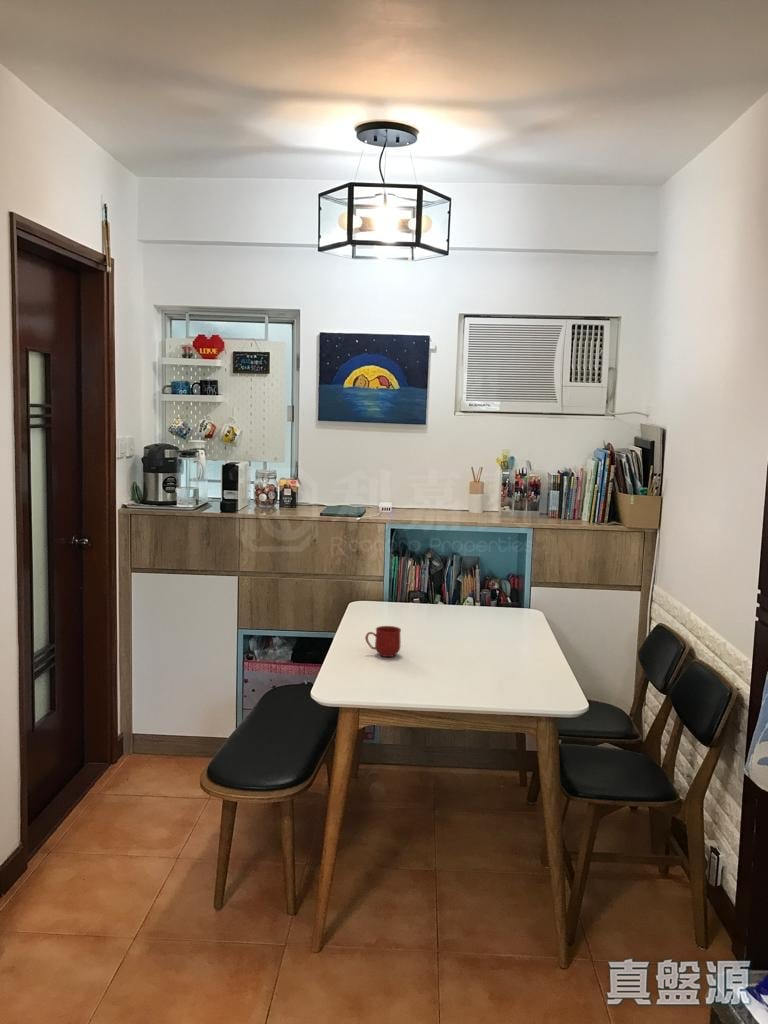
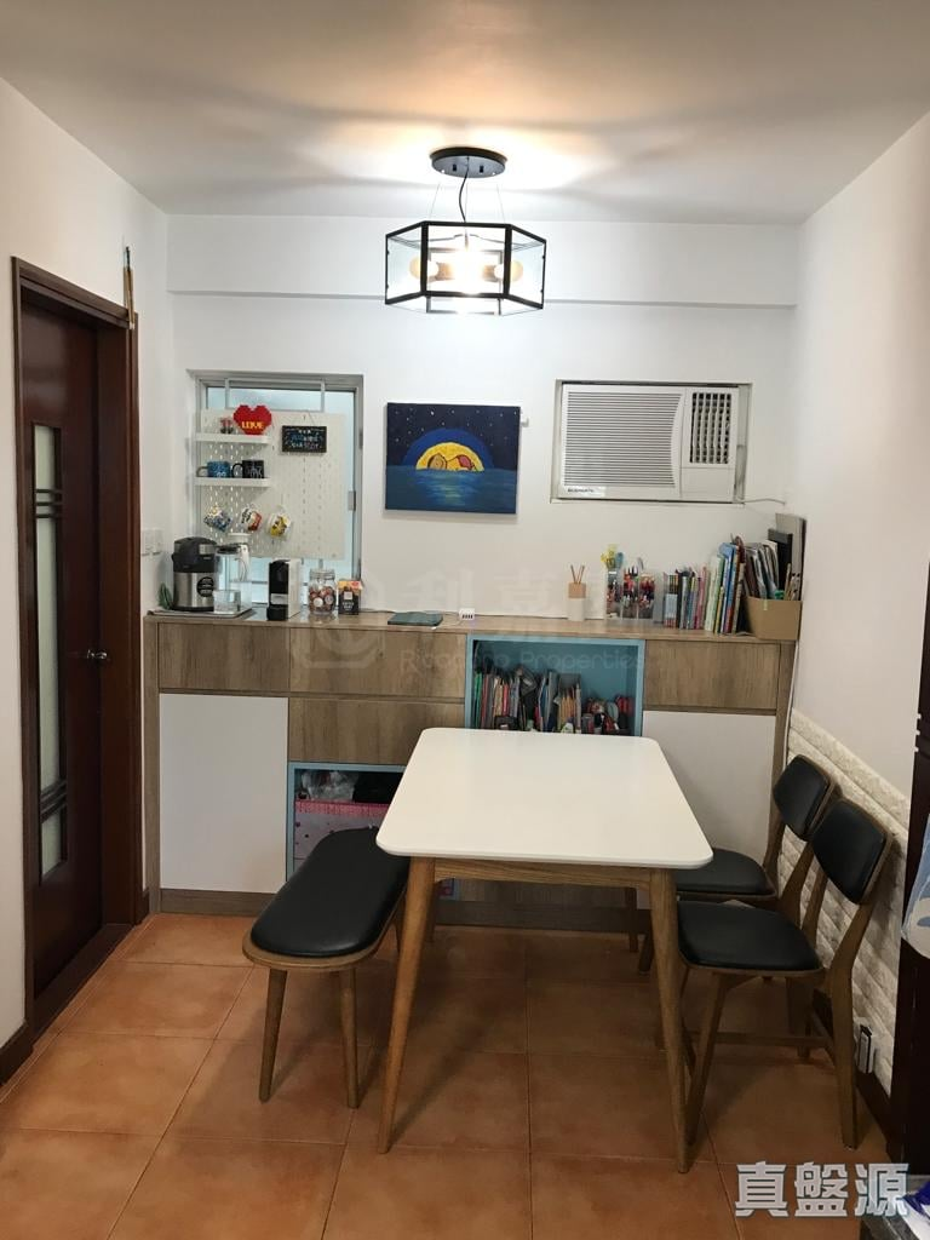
- mug [364,625,402,658]
